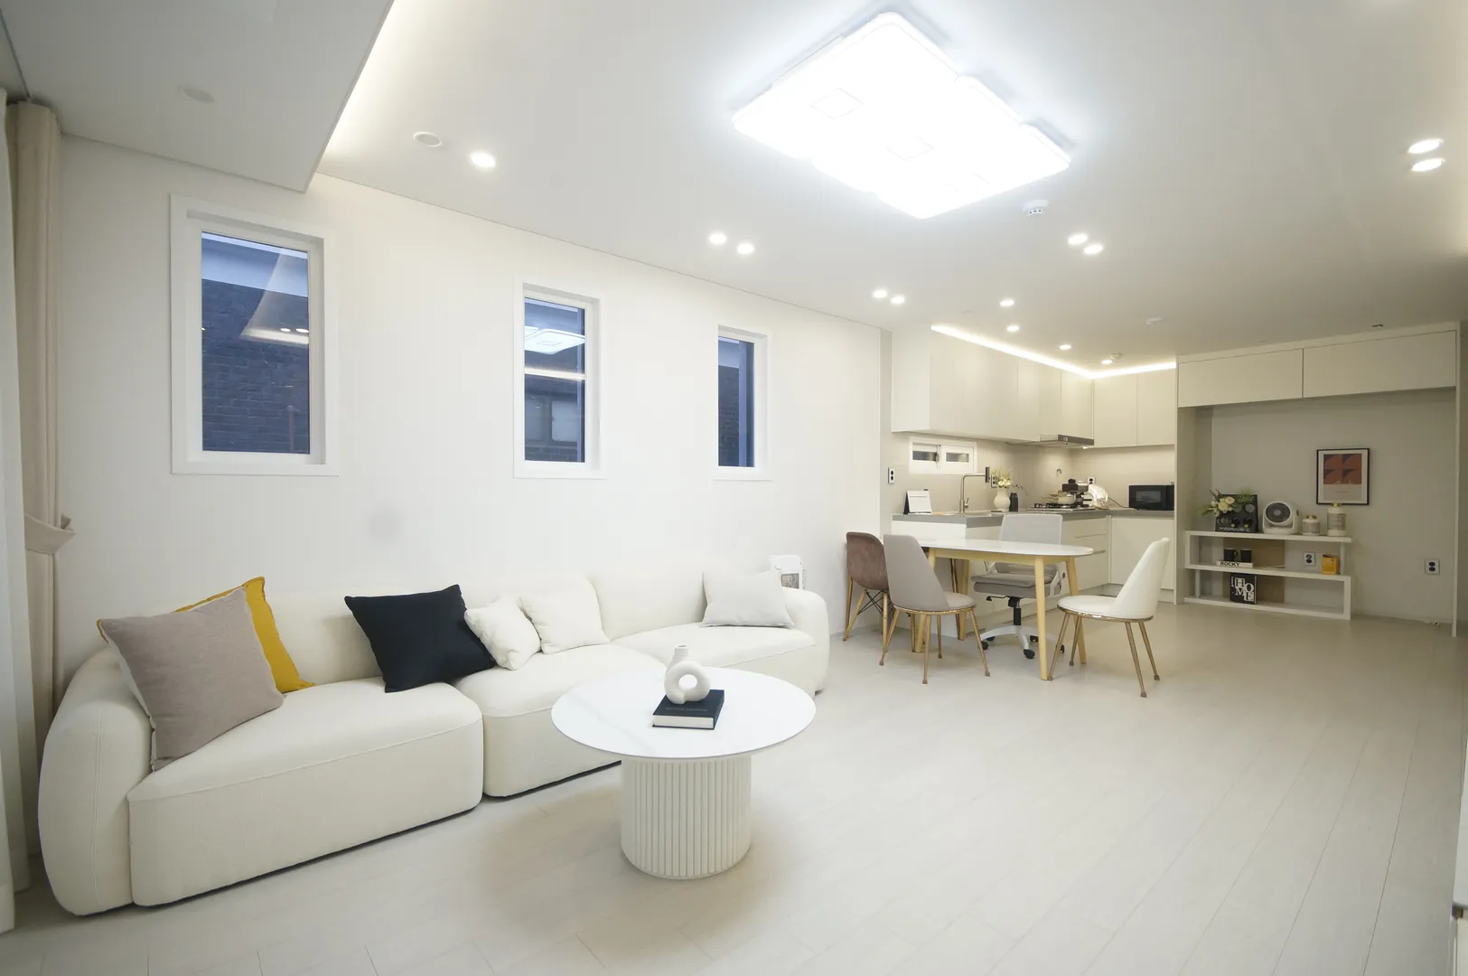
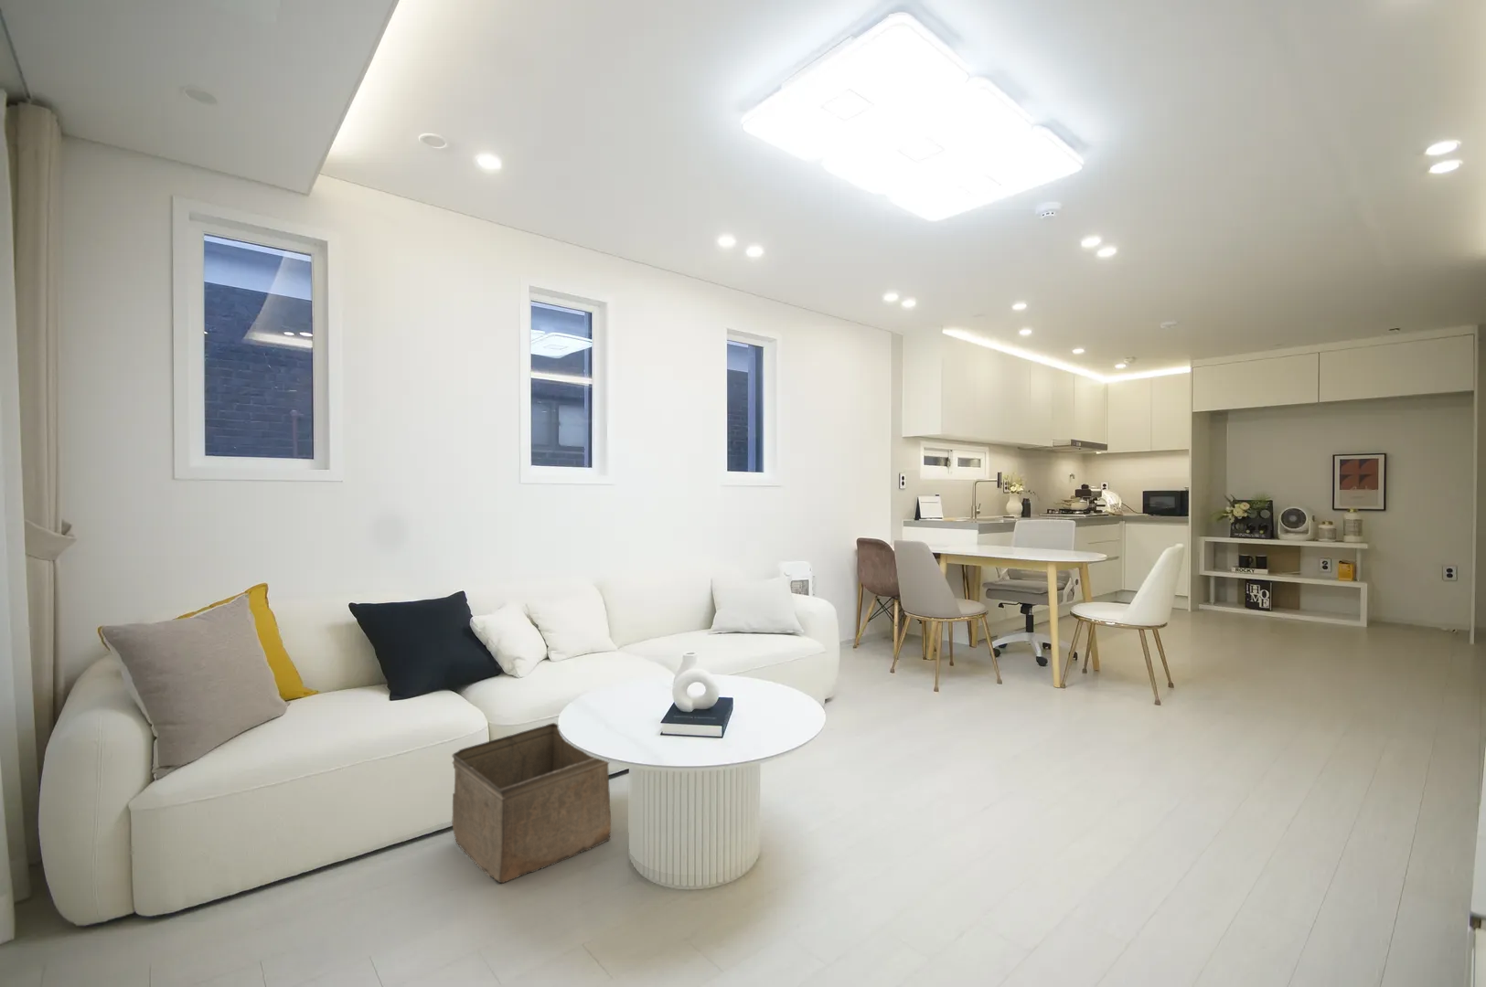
+ storage bin [451,722,612,885]
